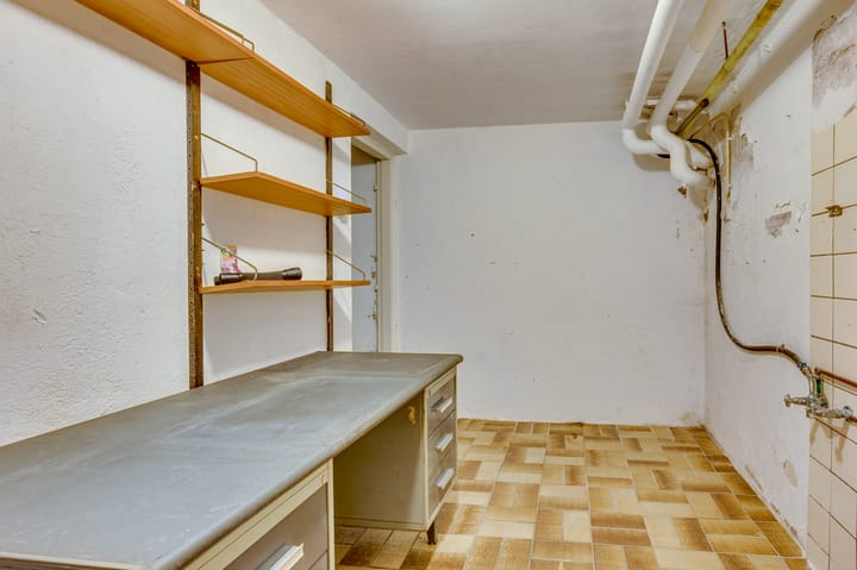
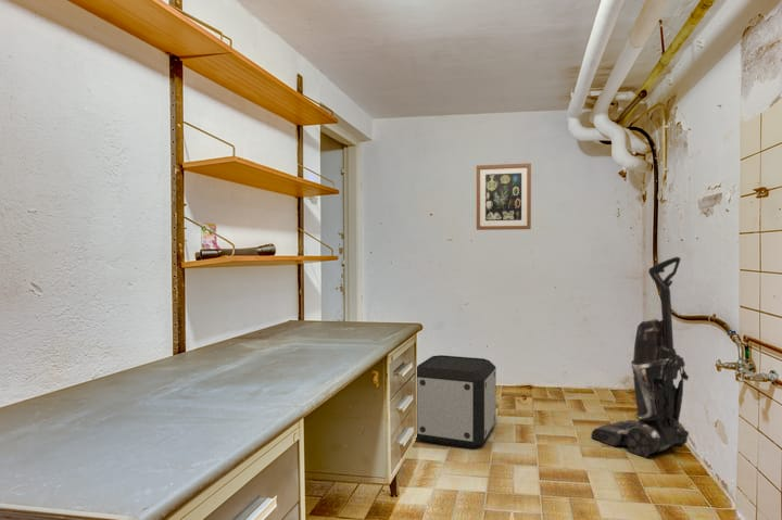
+ vacuum cleaner [590,256,690,458]
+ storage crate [416,354,497,448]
+ wall art [476,163,532,231]
